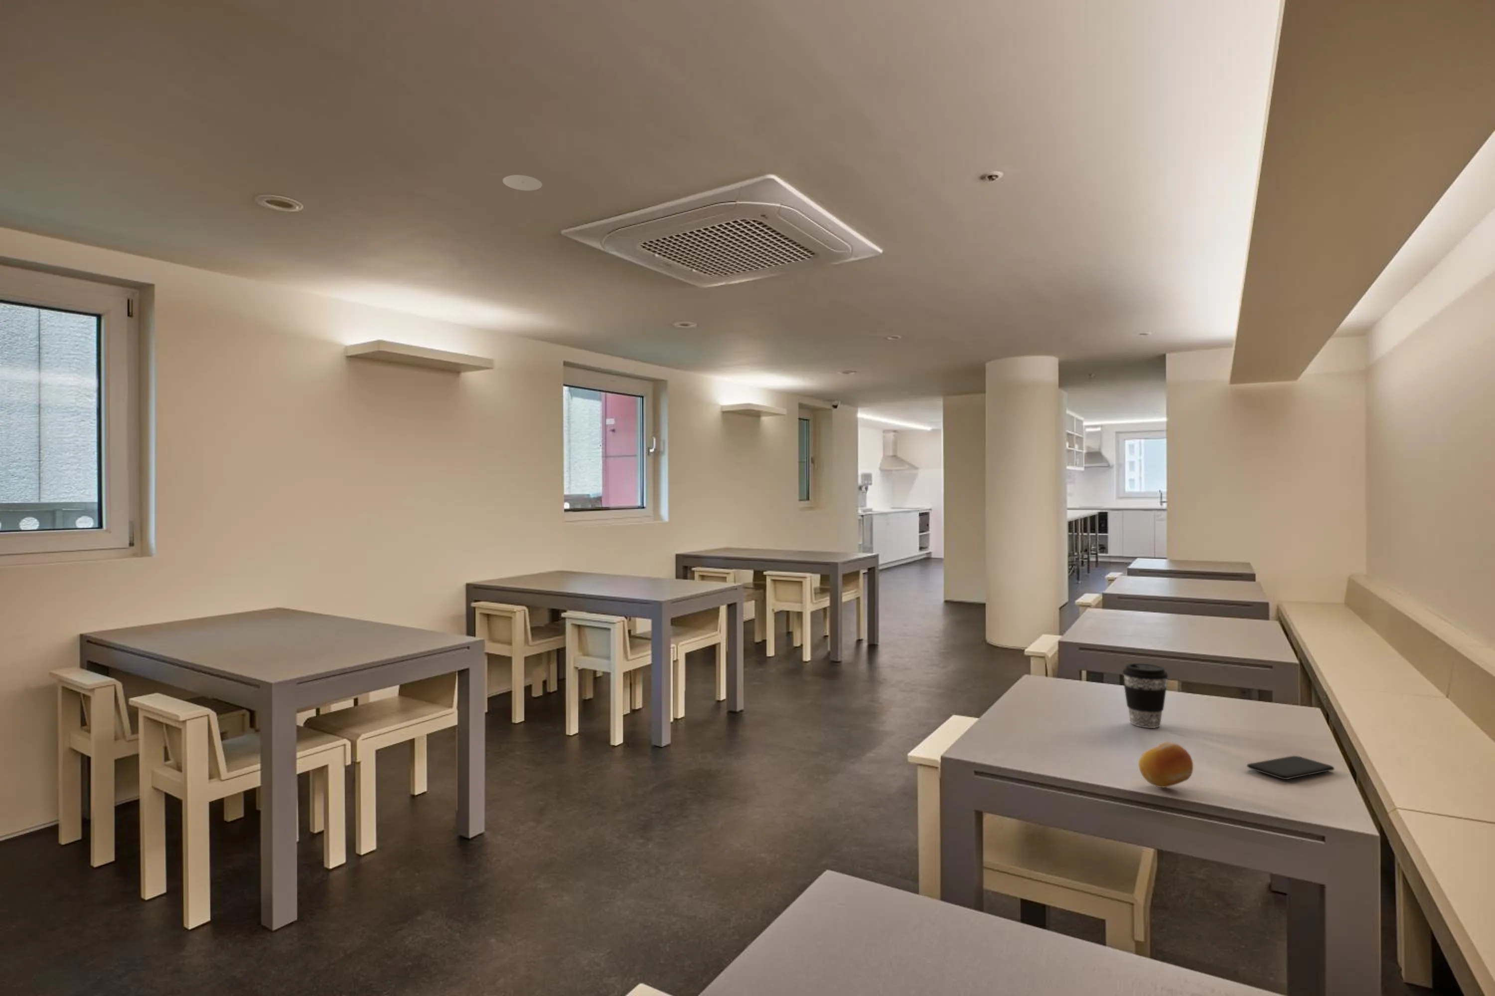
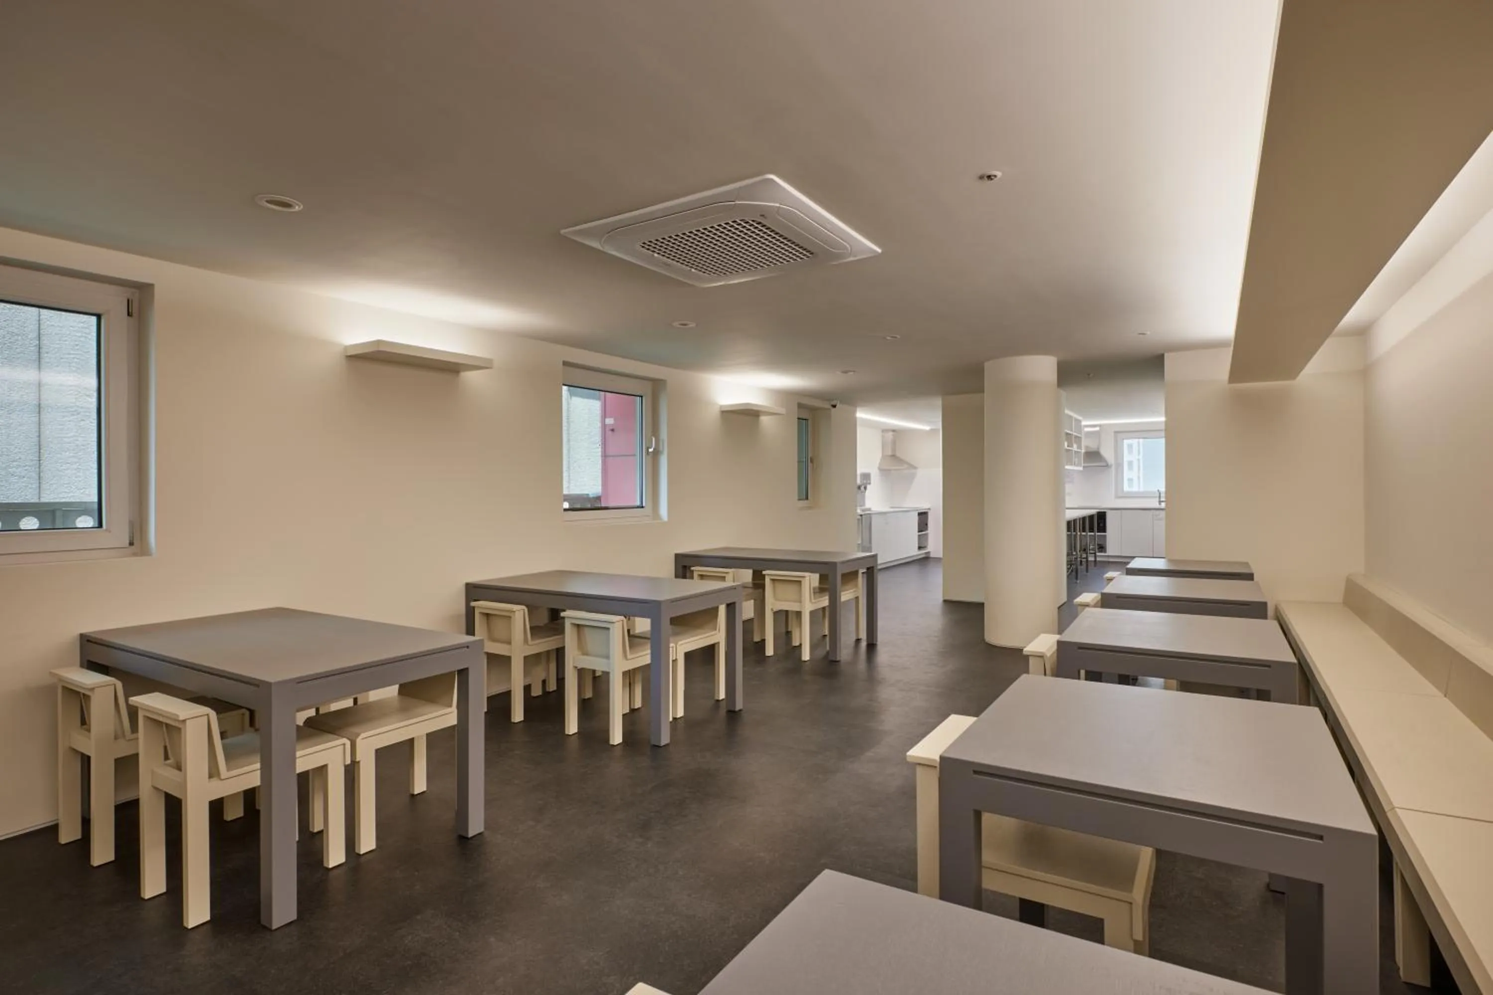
- coffee cup [1122,663,1169,728]
- fruit [1138,741,1194,788]
- smoke detector [503,175,543,191]
- smartphone [1246,756,1335,780]
